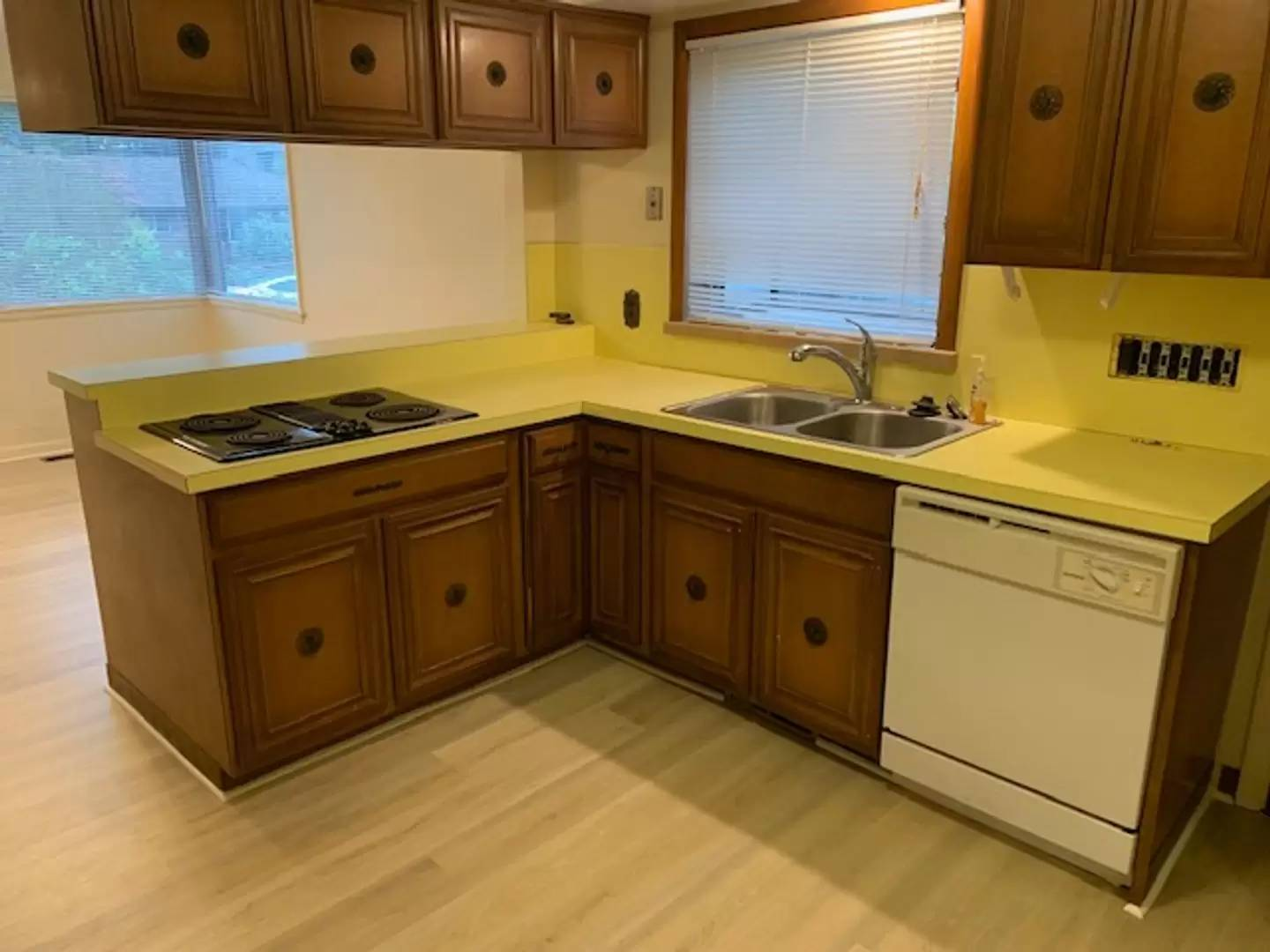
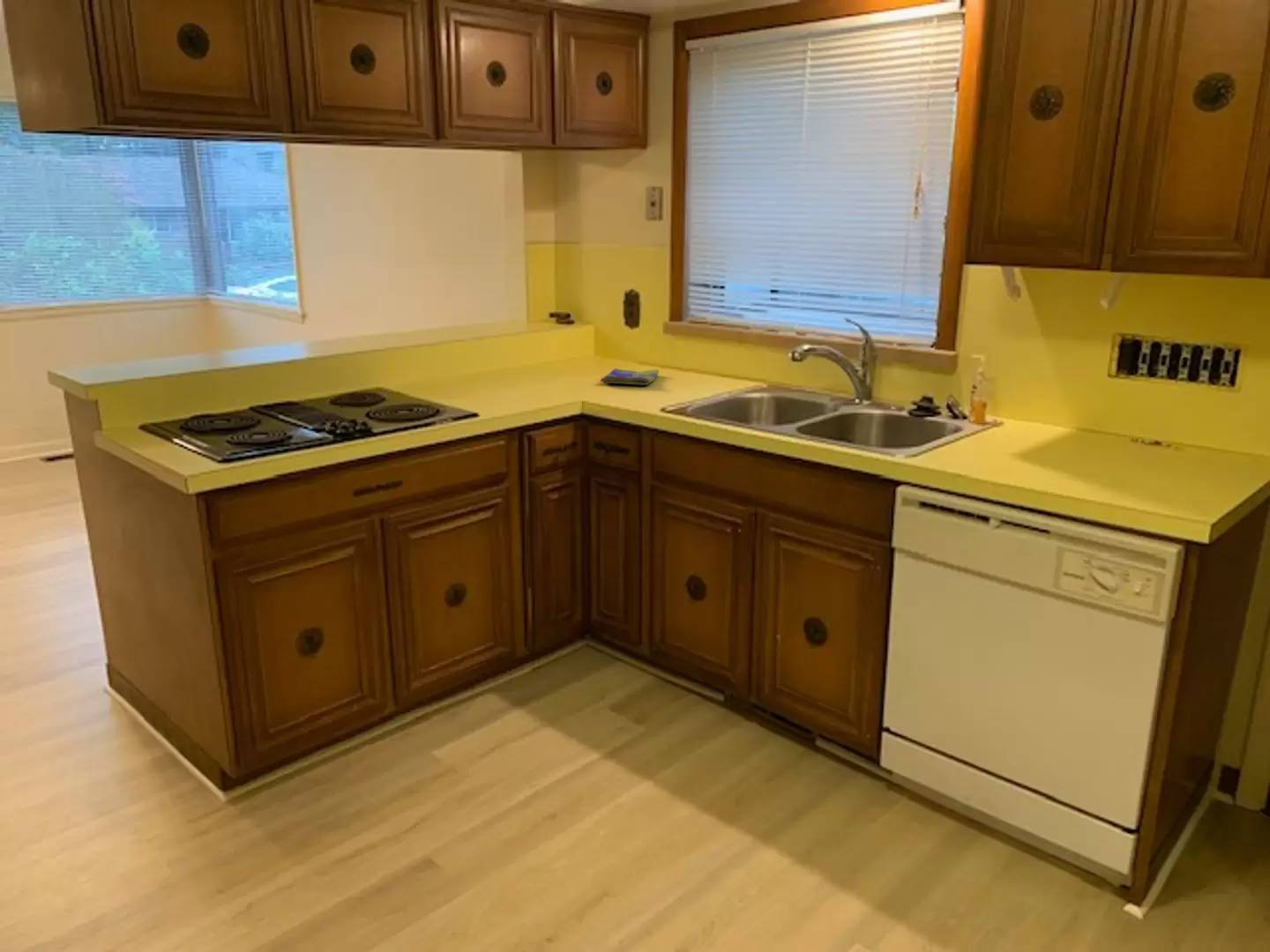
+ dish towel [600,368,660,386]
